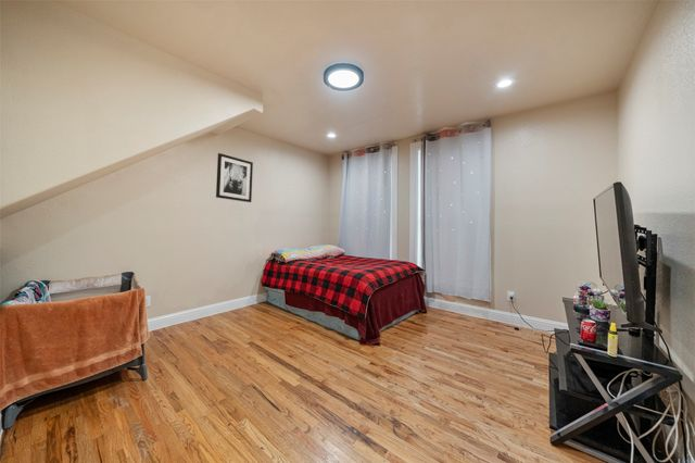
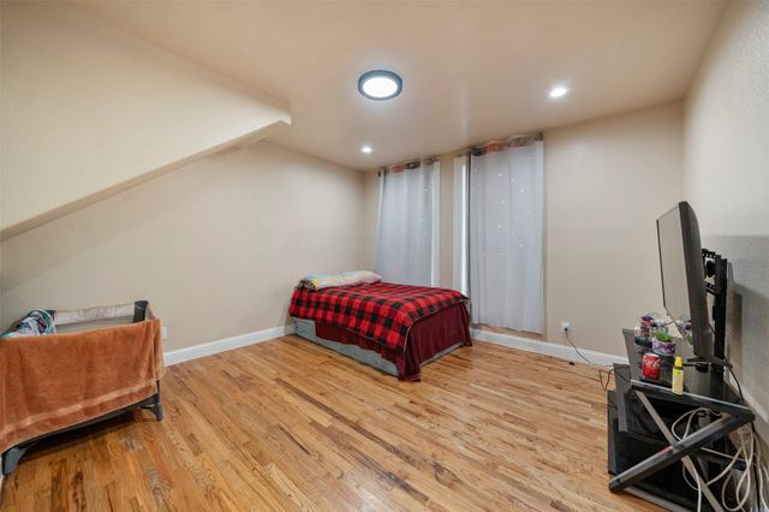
- wall art [215,152,254,203]
